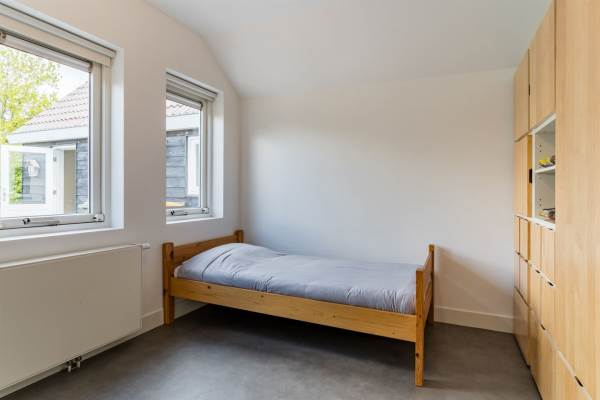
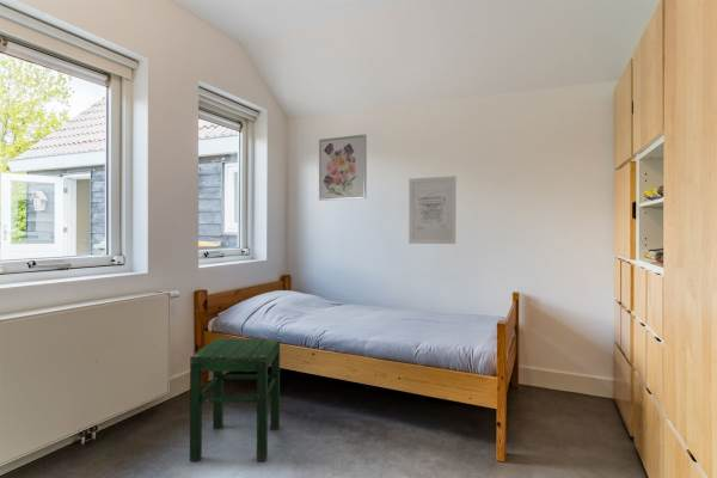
+ wall art [407,174,458,245]
+ wall art [318,133,368,202]
+ stool [189,337,281,462]
